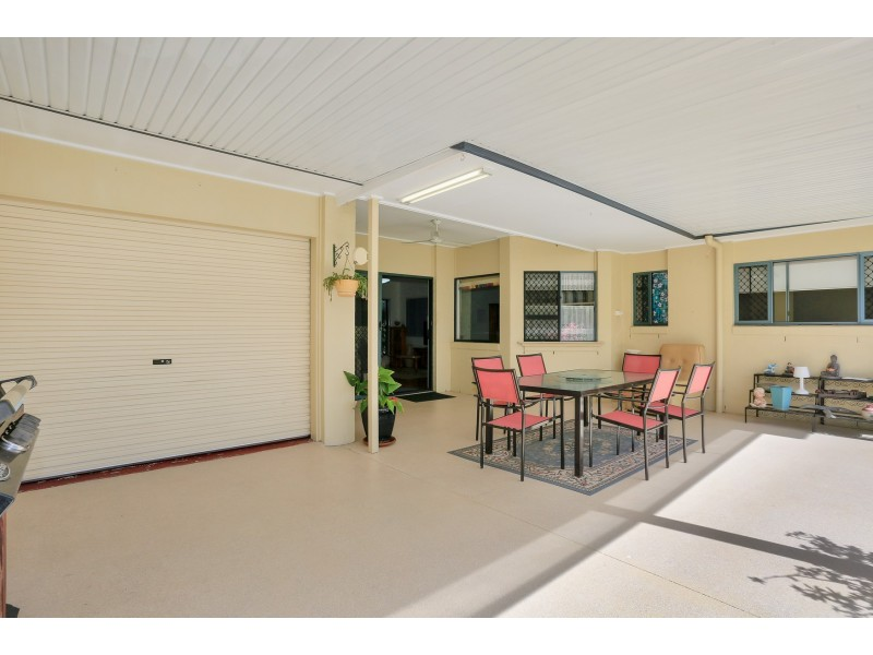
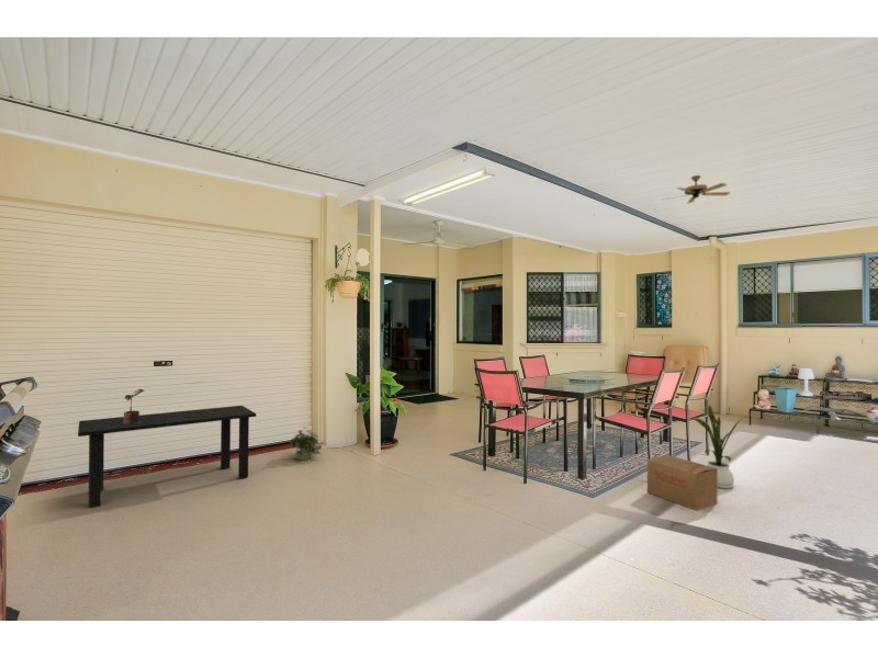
+ potted plant [122,388,145,424]
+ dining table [77,405,257,509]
+ ceiling fan [663,174,731,209]
+ house plant [690,405,744,489]
+ cardboard box [646,454,719,511]
+ potted plant [289,426,323,462]
